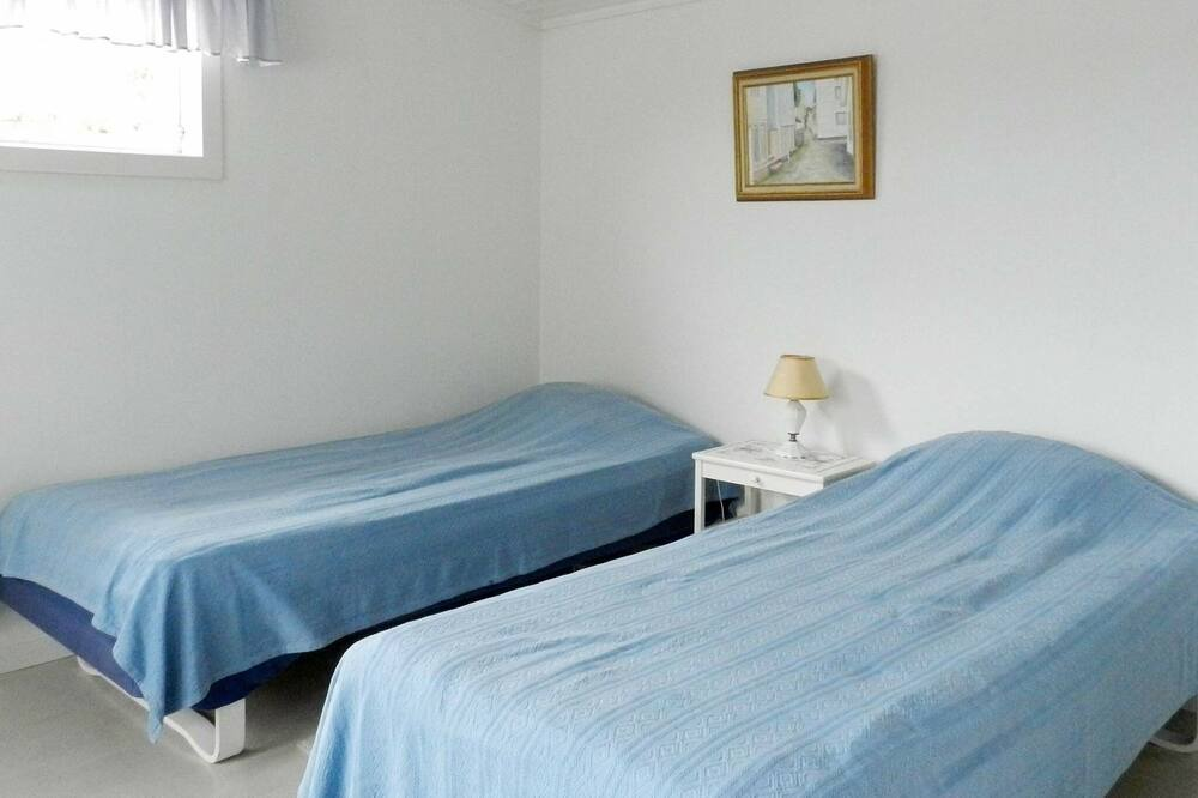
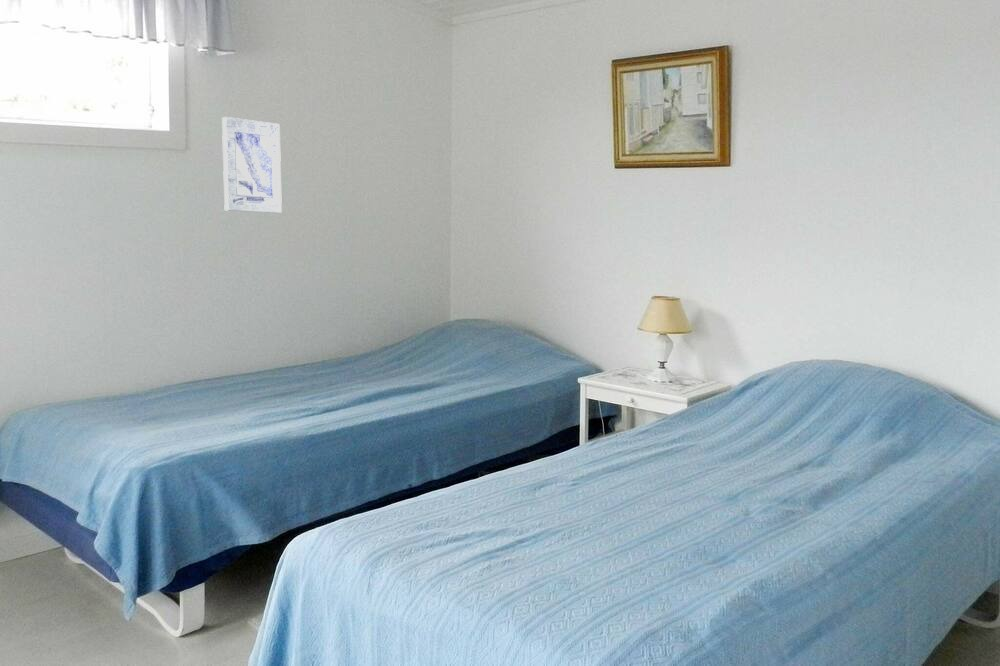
+ wall art [221,116,283,214]
